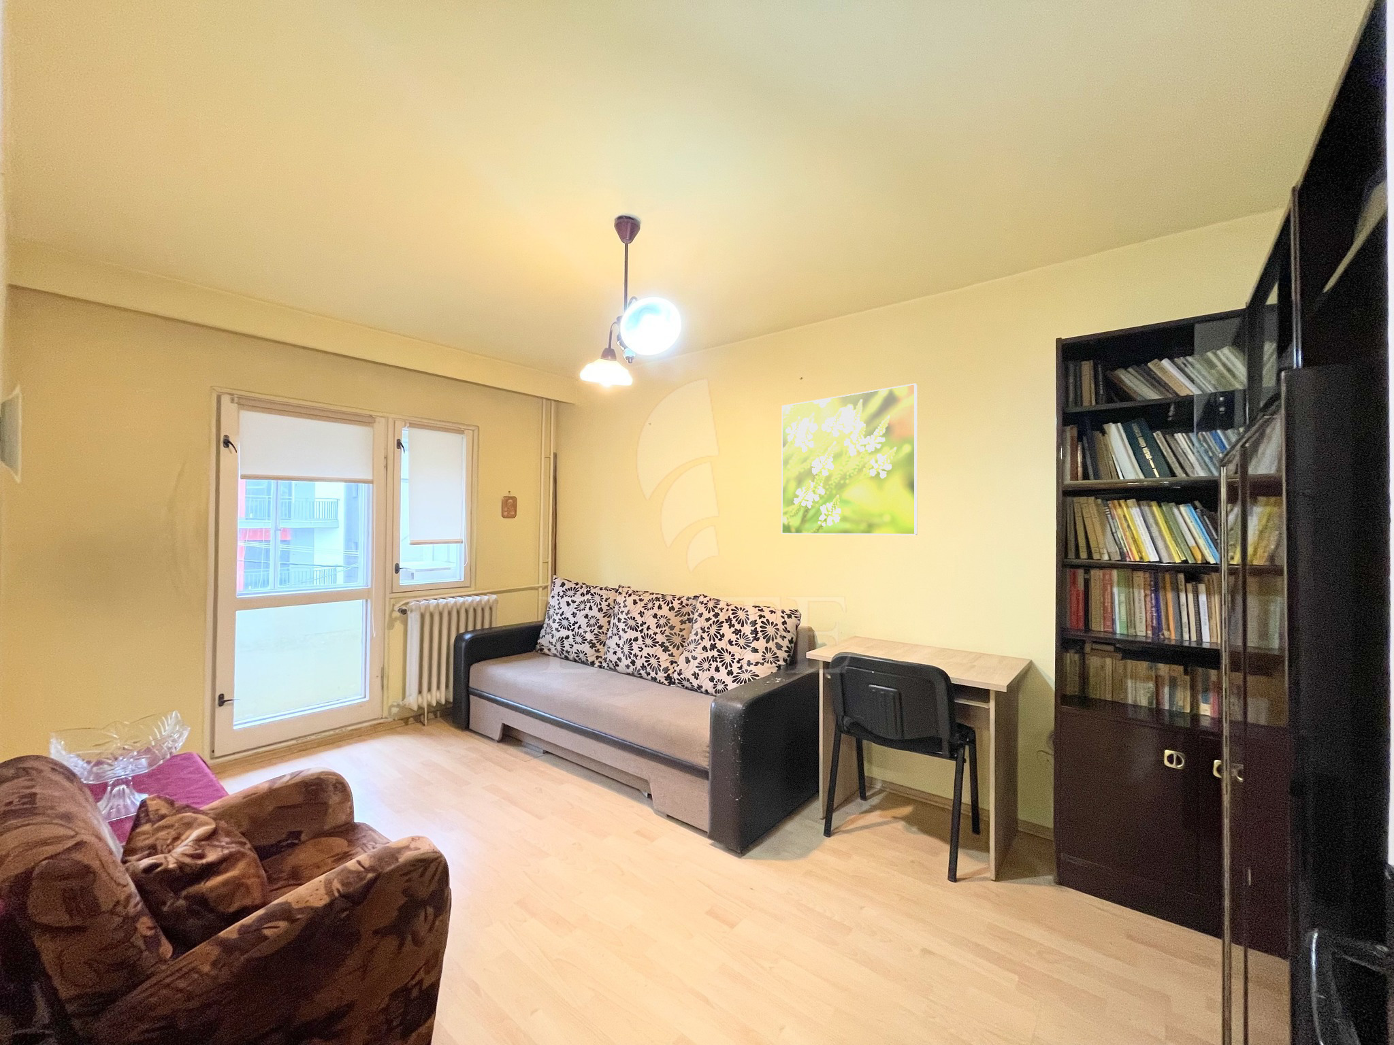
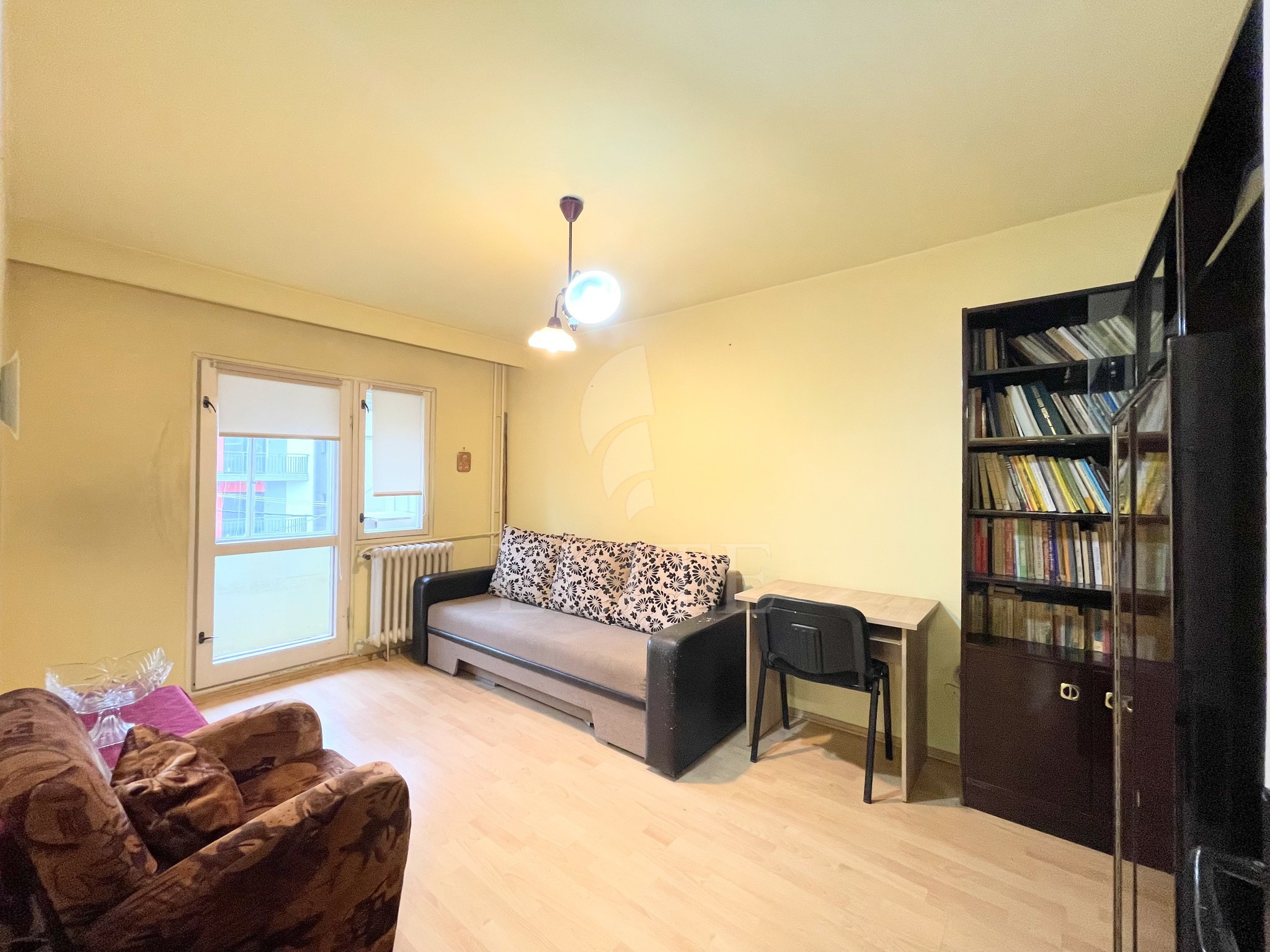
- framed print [780,383,919,536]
